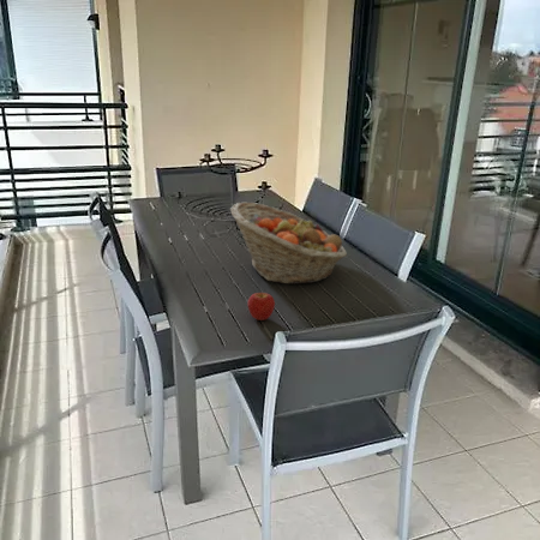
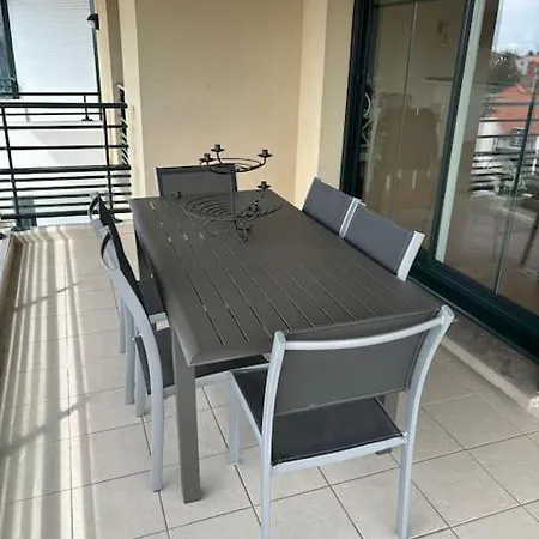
- fruit basket [229,202,348,286]
- apple [246,292,276,322]
